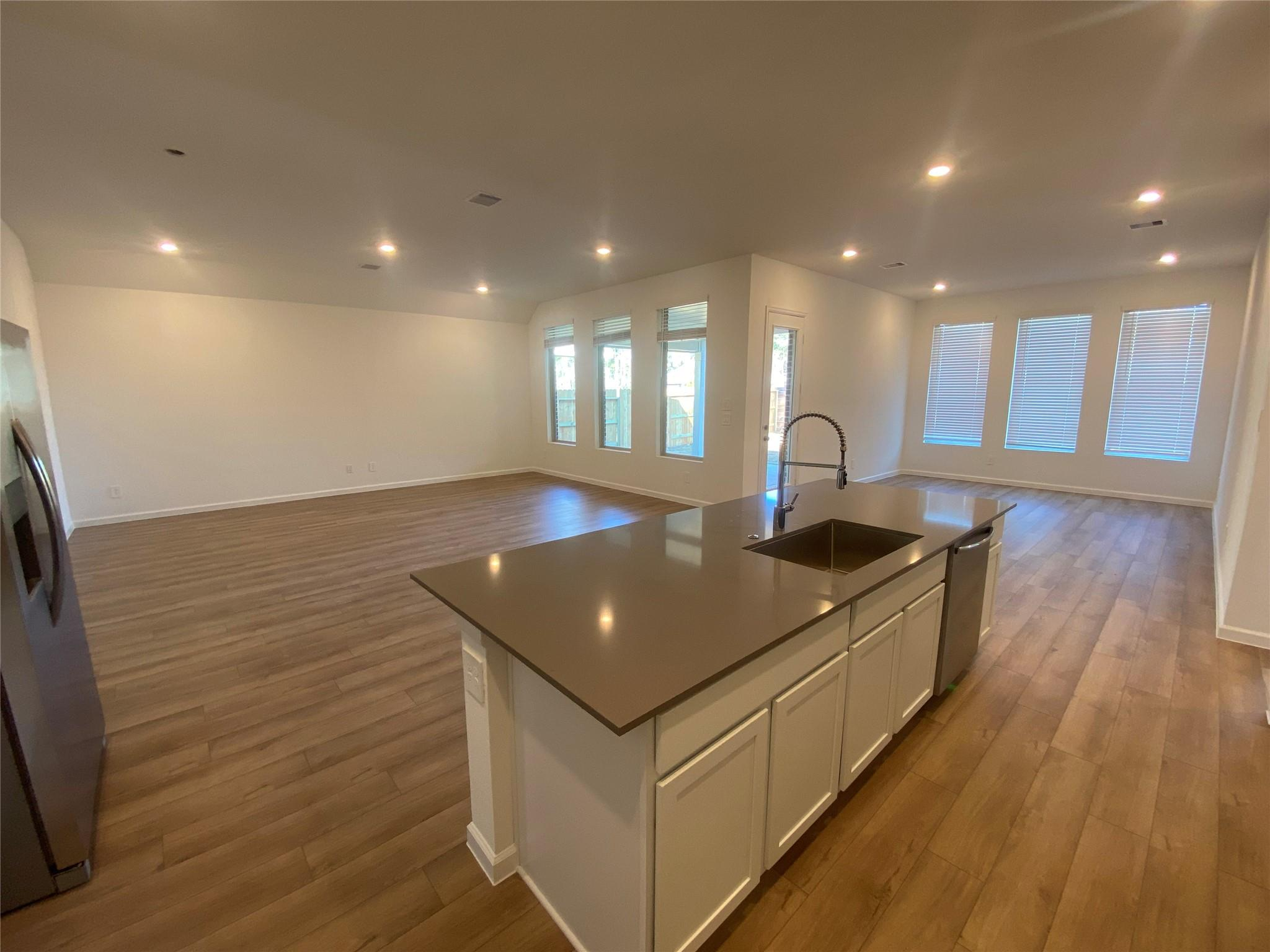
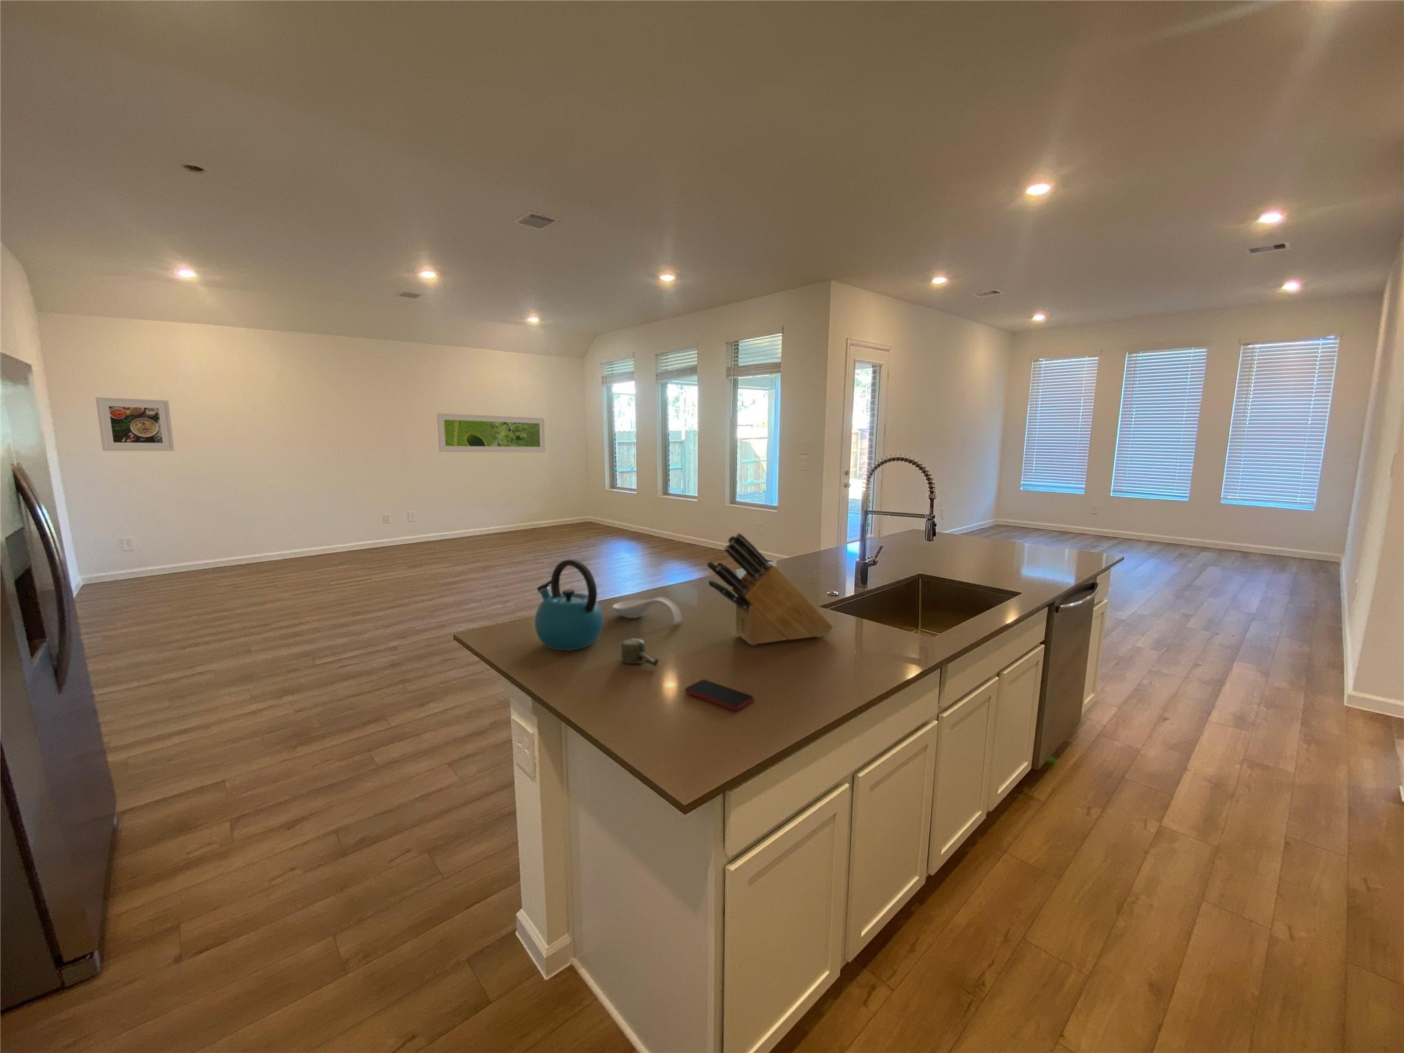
+ smartphone [684,679,755,711]
+ cup [620,637,660,667]
+ knife block [706,532,834,646]
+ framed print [437,413,546,453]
+ spoon rest [611,596,683,625]
+ kettle [534,559,604,651]
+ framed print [95,397,175,451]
